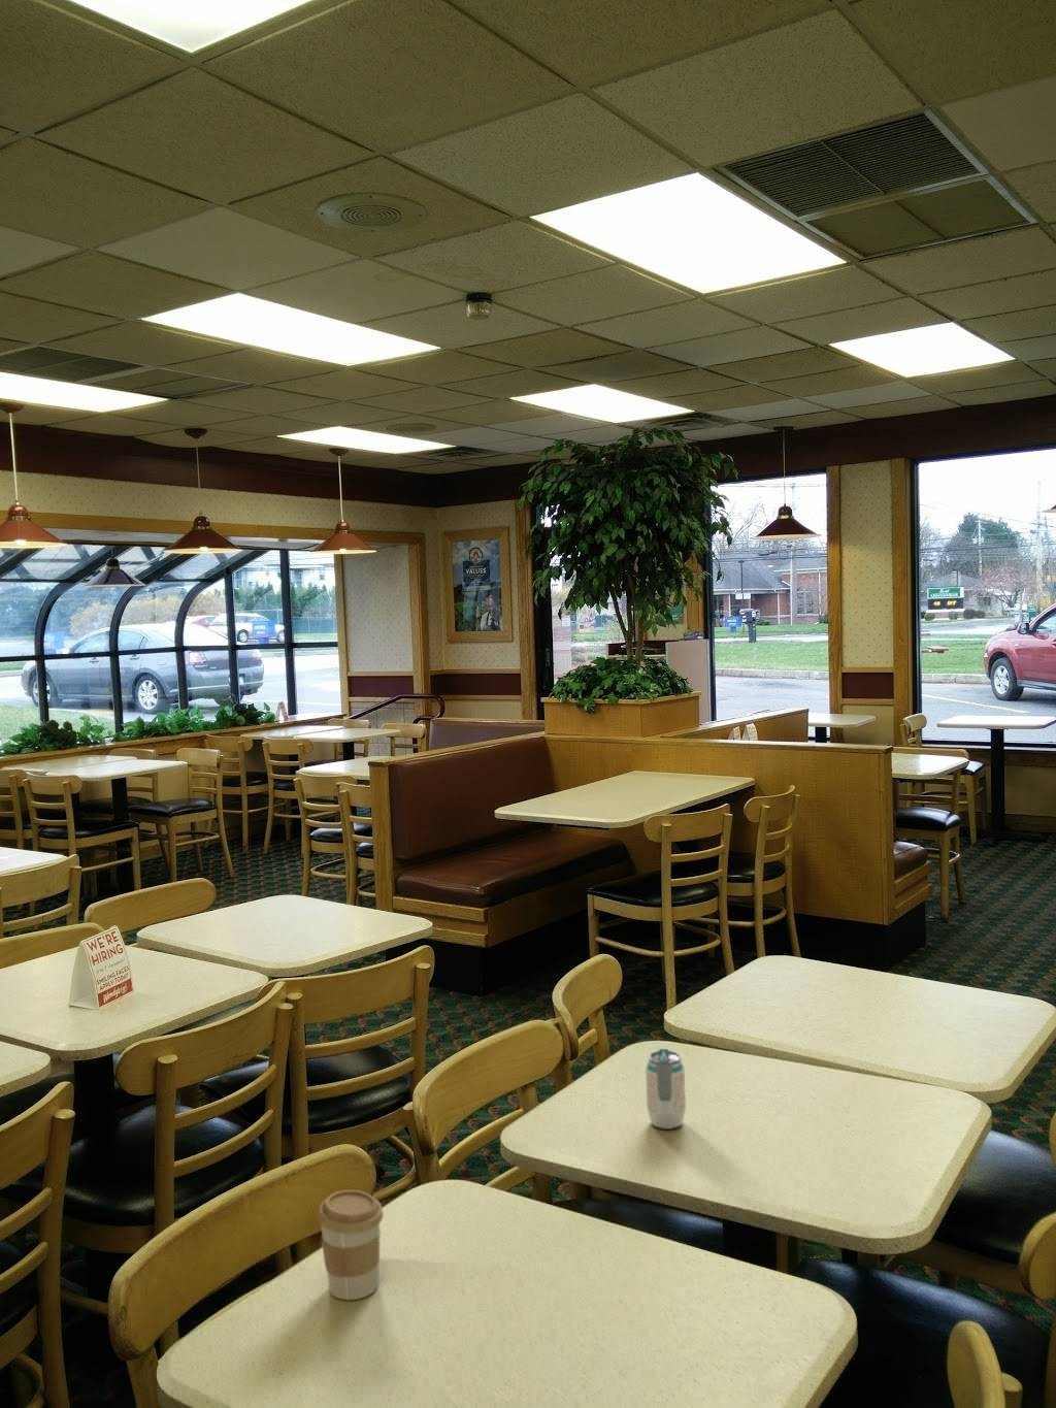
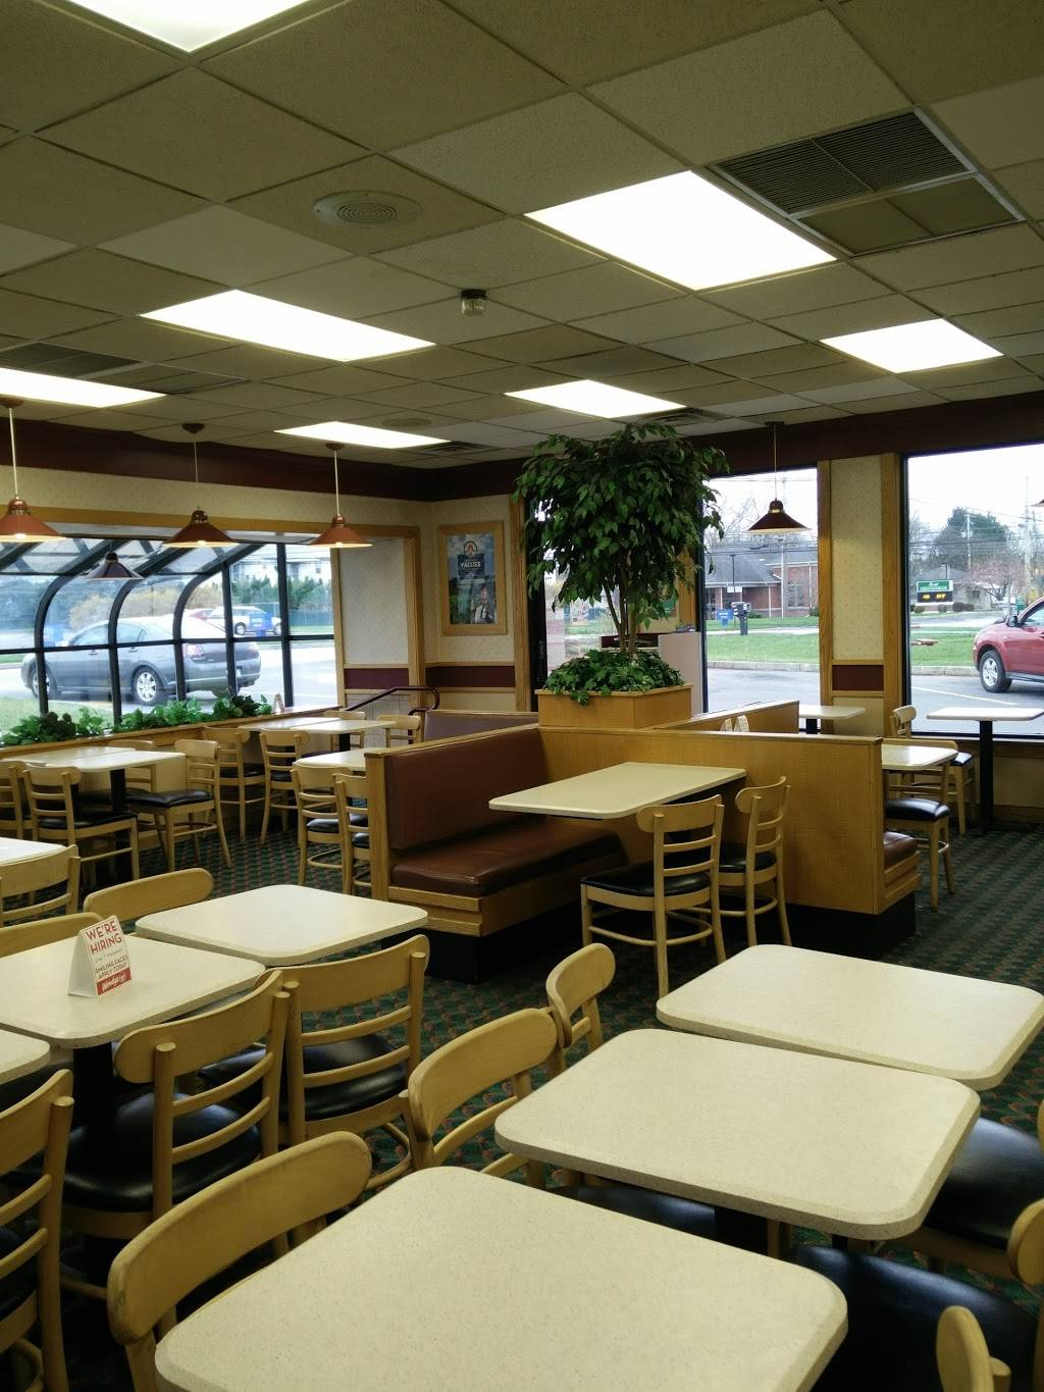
- beverage can [644,1049,687,1131]
- coffee cup [316,1189,385,1300]
